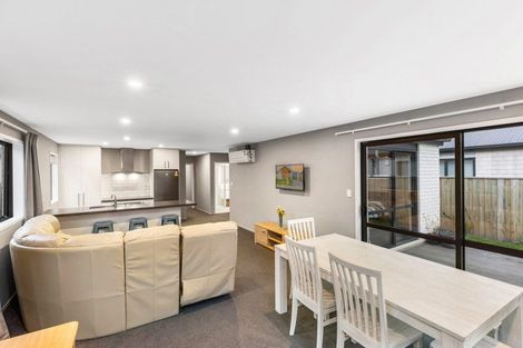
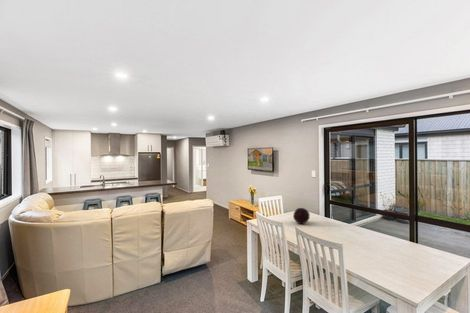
+ decorative orb [292,207,311,225]
